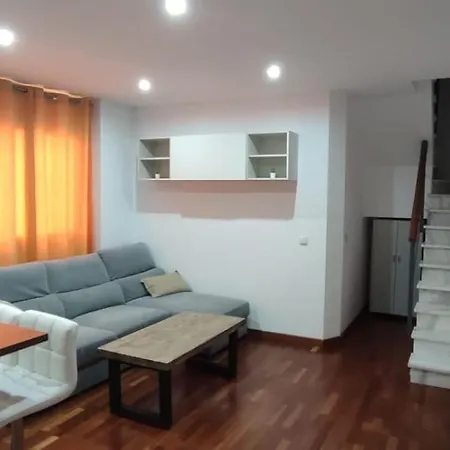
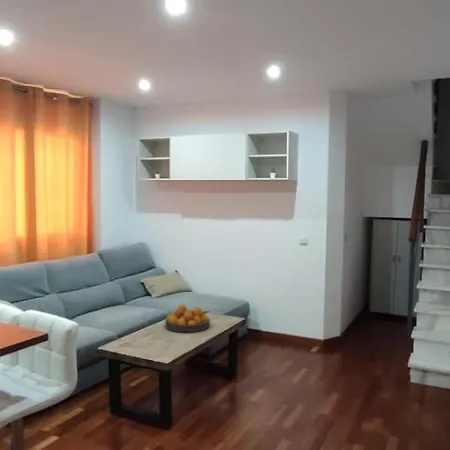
+ fruit bowl [164,303,211,333]
